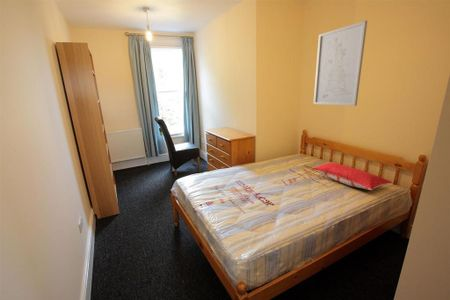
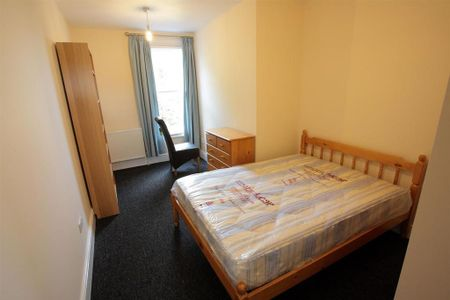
- pillow [311,162,393,191]
- wall art [313,20,368,107]
